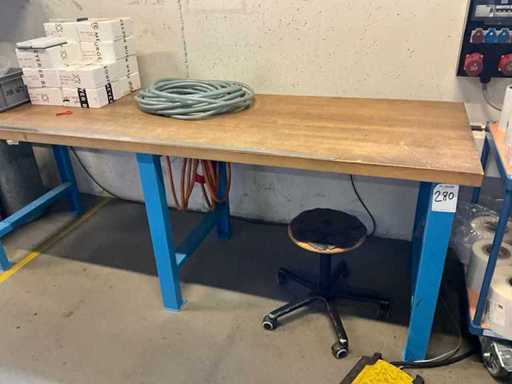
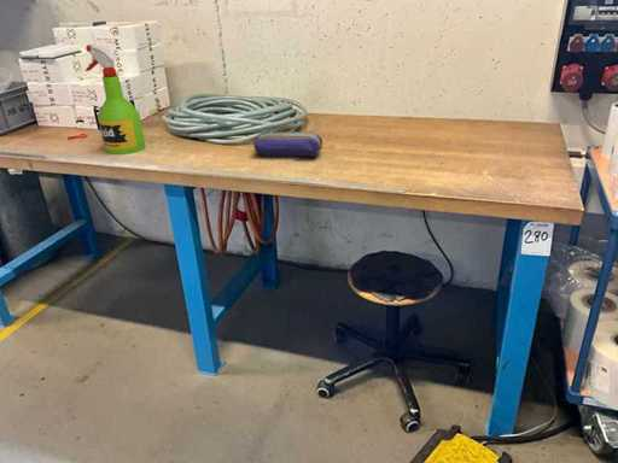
+ spray bottle [83,43,146,156]
+ pencil case [252,130,323,158]
